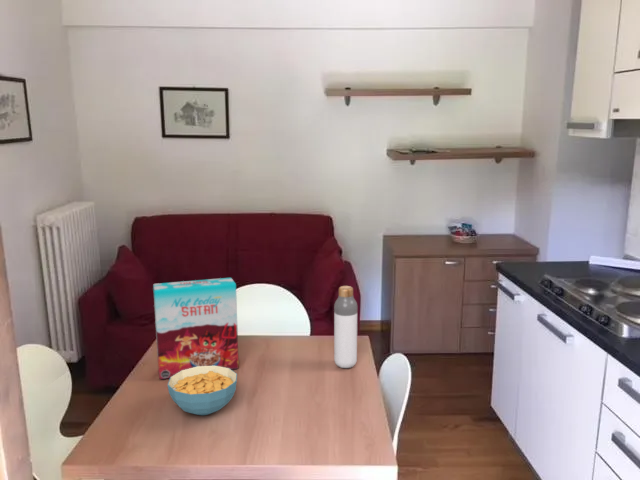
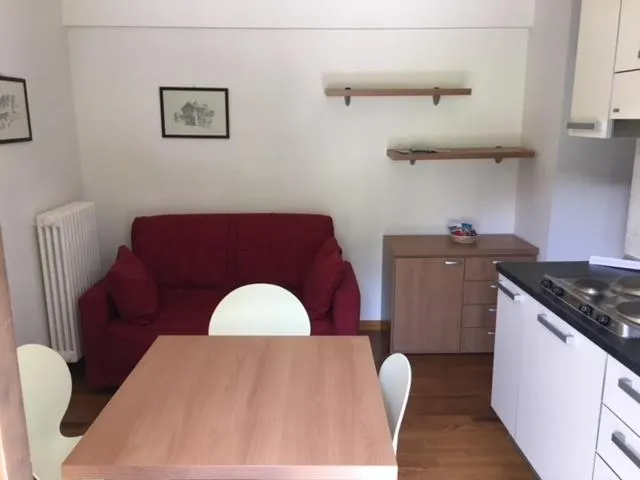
- cereal bowl [167,365,238,416]
- cereal box [152,277,240,380]
- bottle [333,285,358,369]
